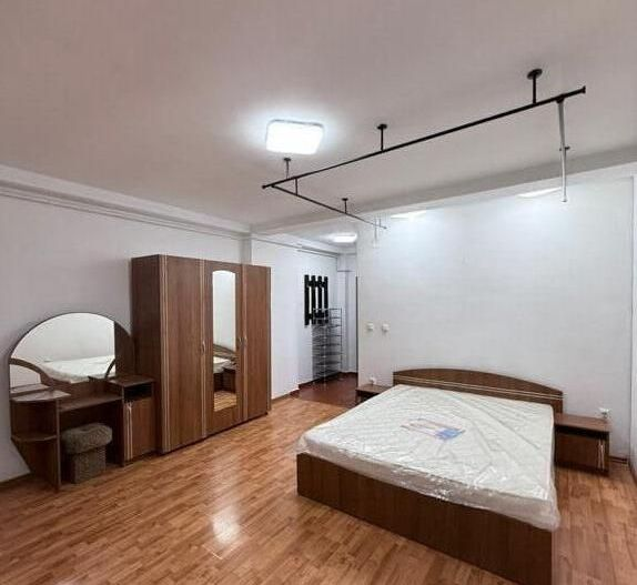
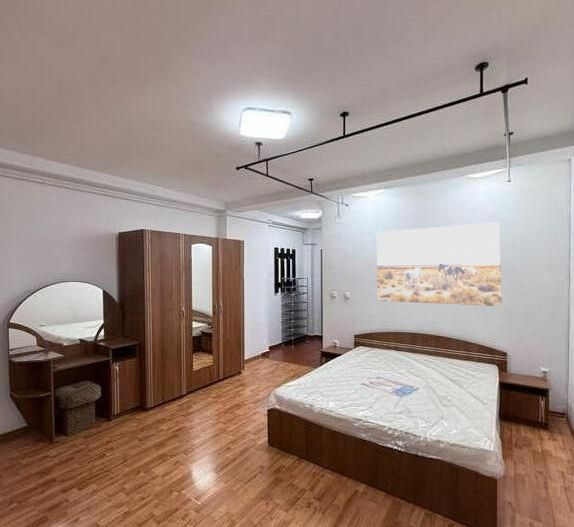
+ wall art [376,221,503,307]
